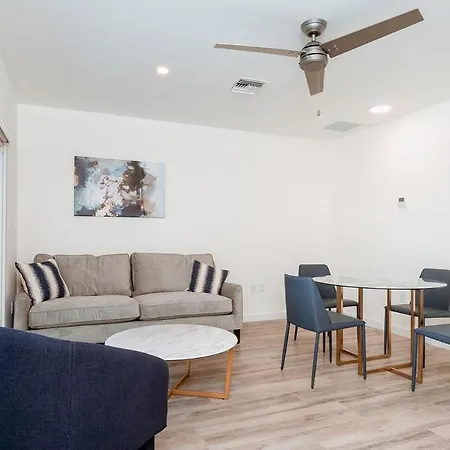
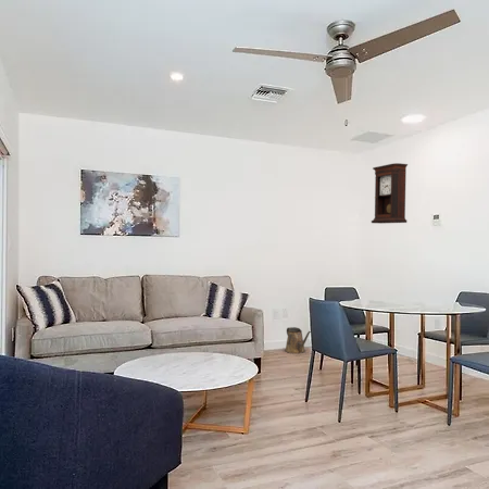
+ watering can [284,326,312,354]
+ pendulum clock [371,162,409,225]
